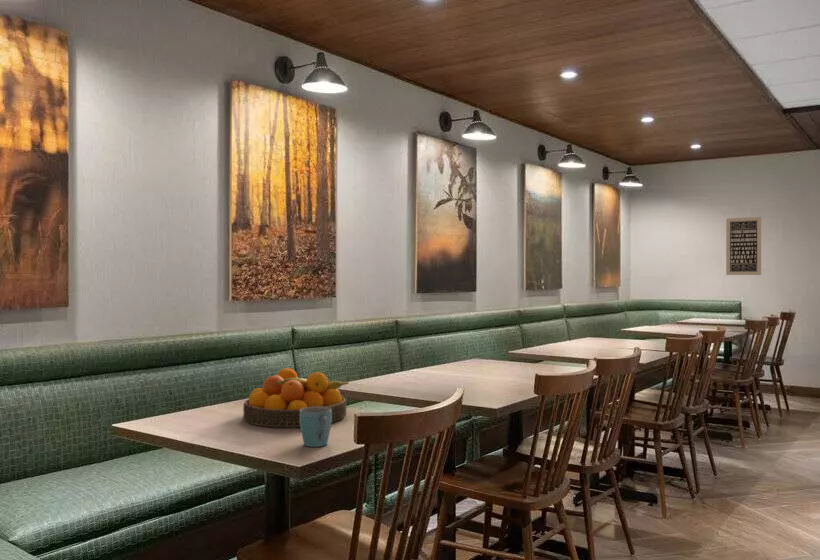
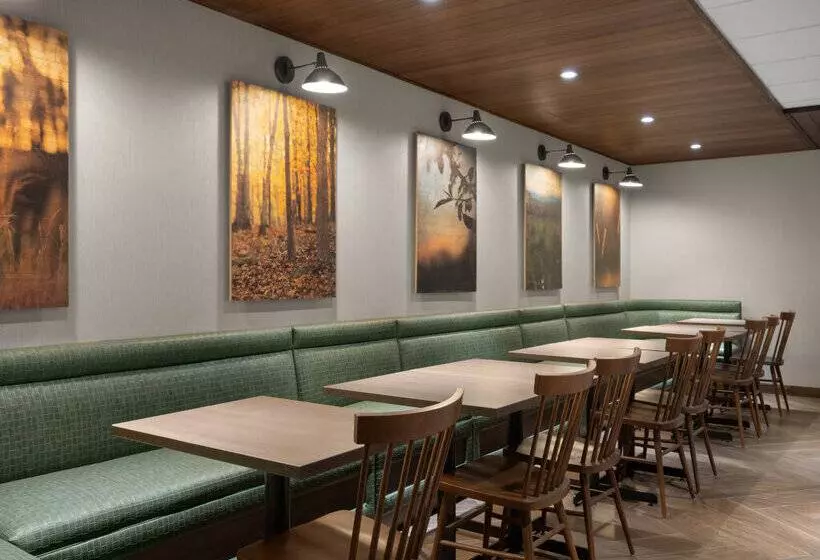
- wall art [725,216,762,276]
- fruit bowl [242,367,350,428]
- mug [299,407,332,448]
